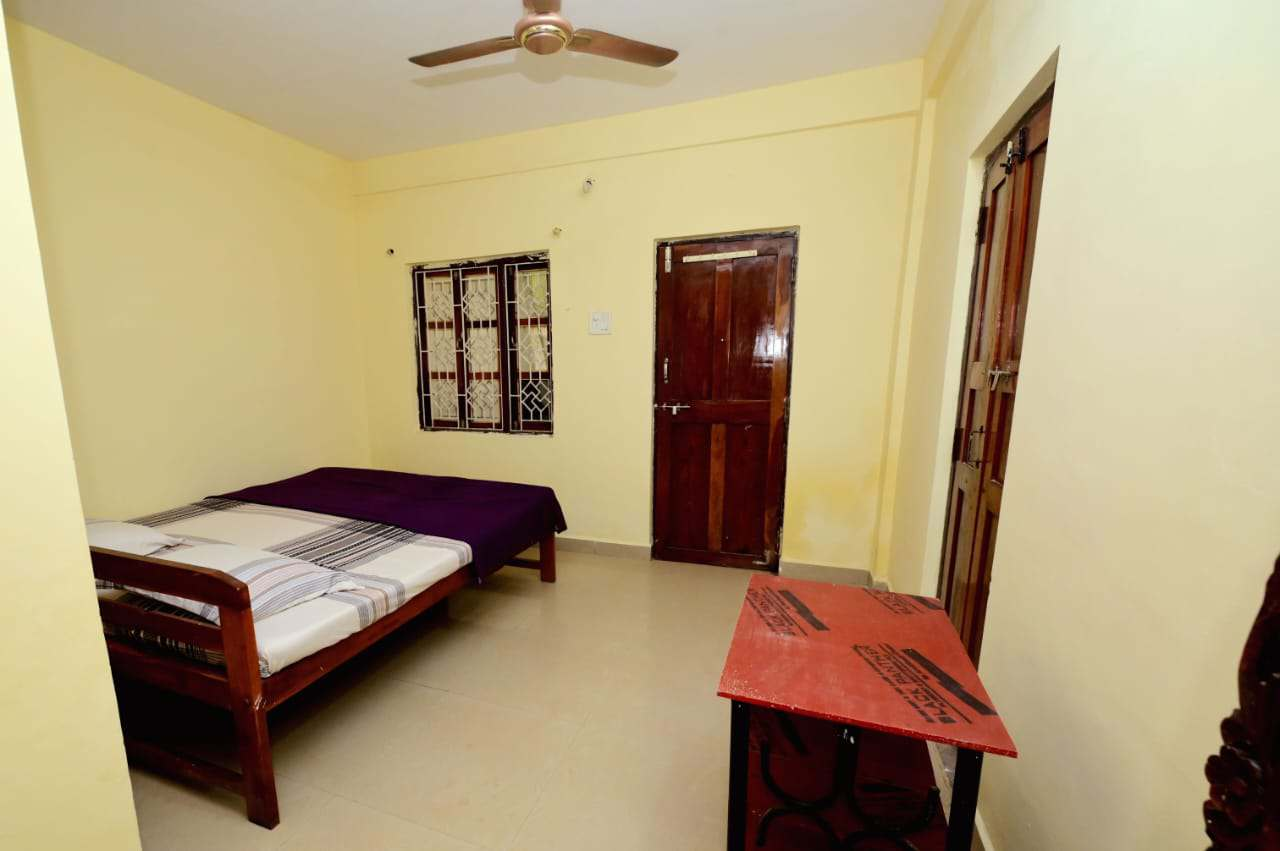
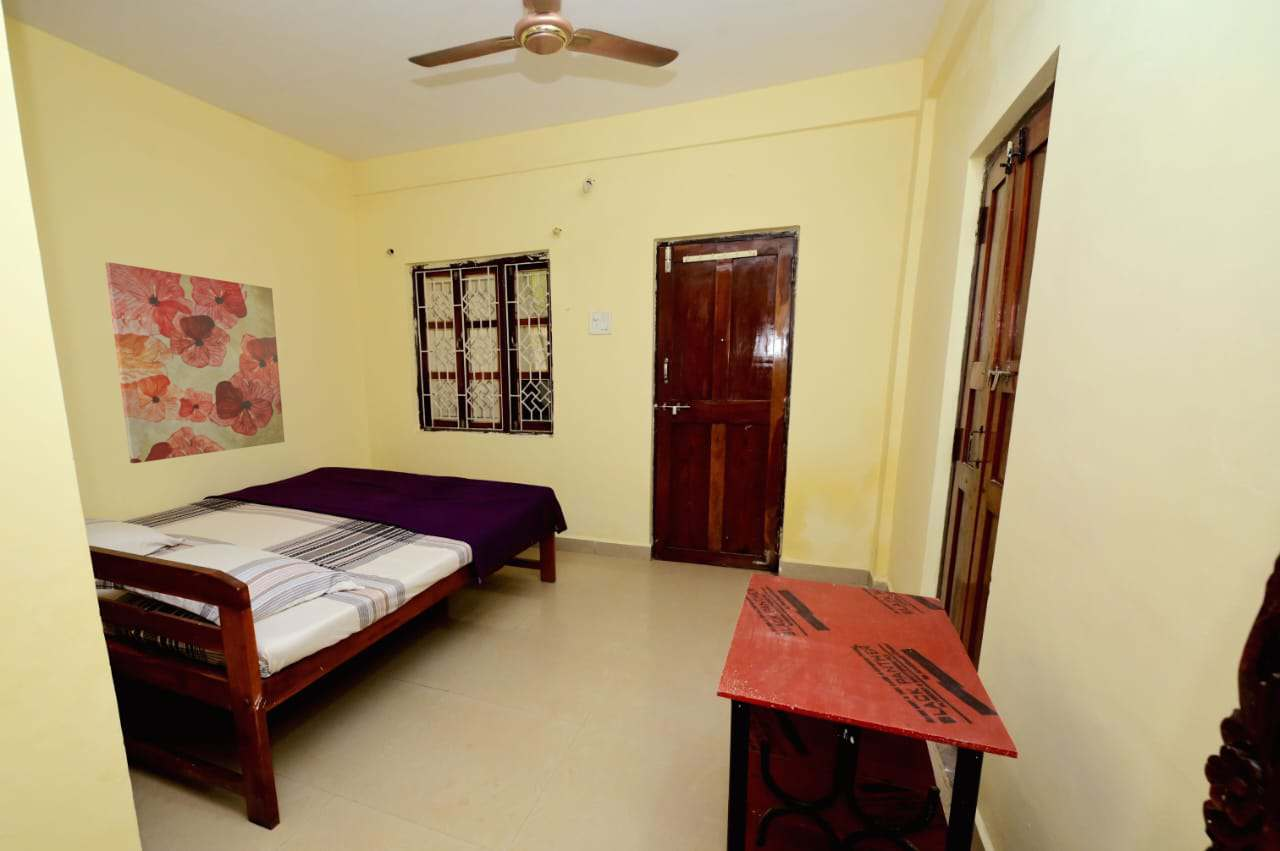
+ wall art [104,261,286,464]
